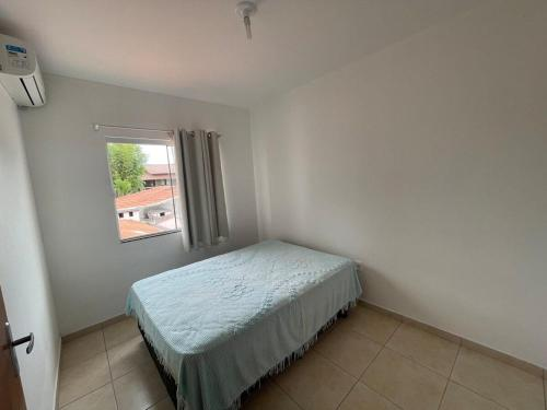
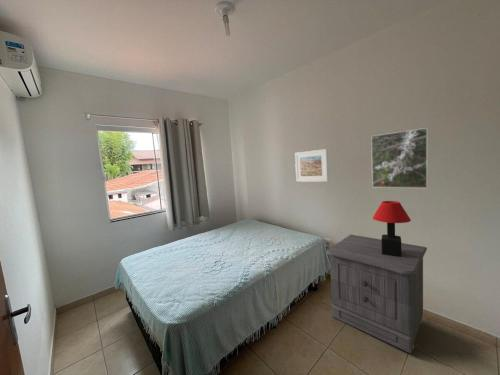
+ nightstand [326,234,428,354]
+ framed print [294,148,329,183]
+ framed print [370,127,429,189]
+ table lamp [372,200,412,257]
